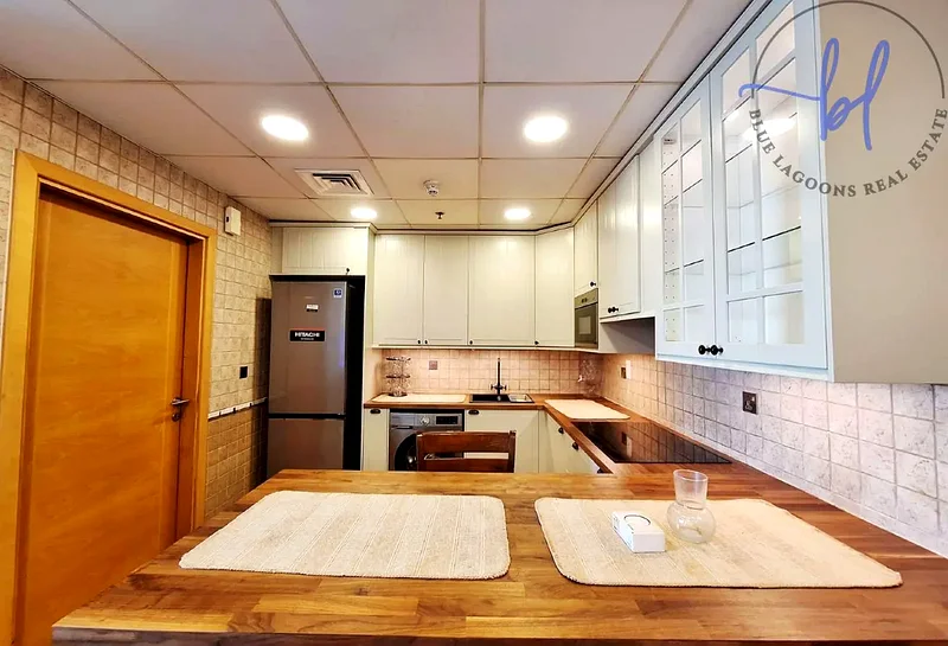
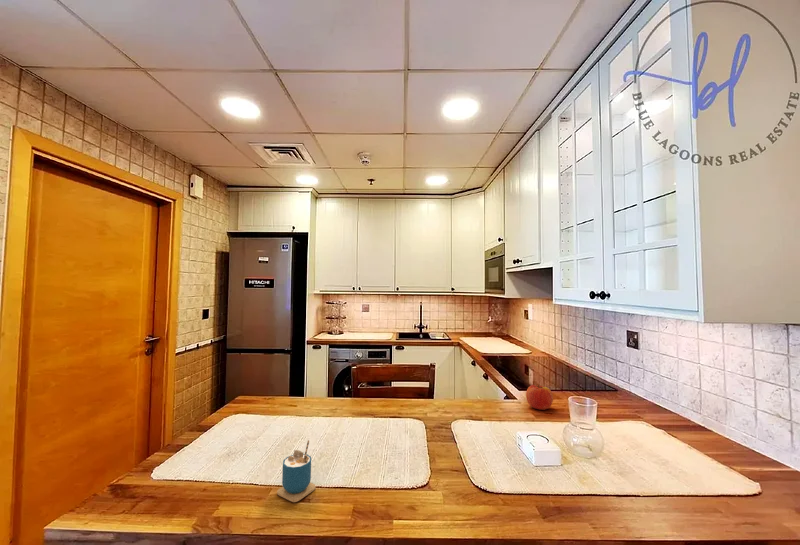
+ fruit [525,383,554,411]
+ cup [276,439,317,503]
